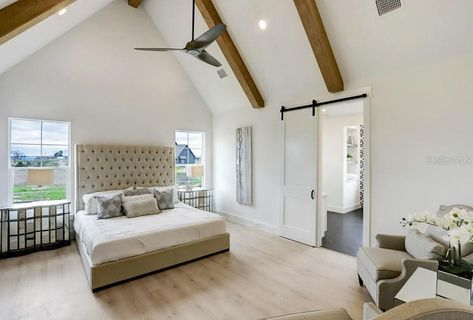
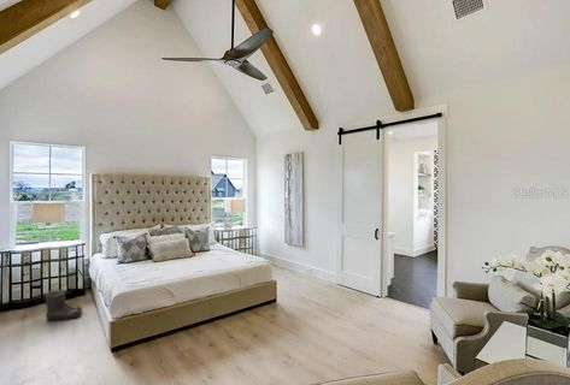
+ boots [45,289,83,322]
